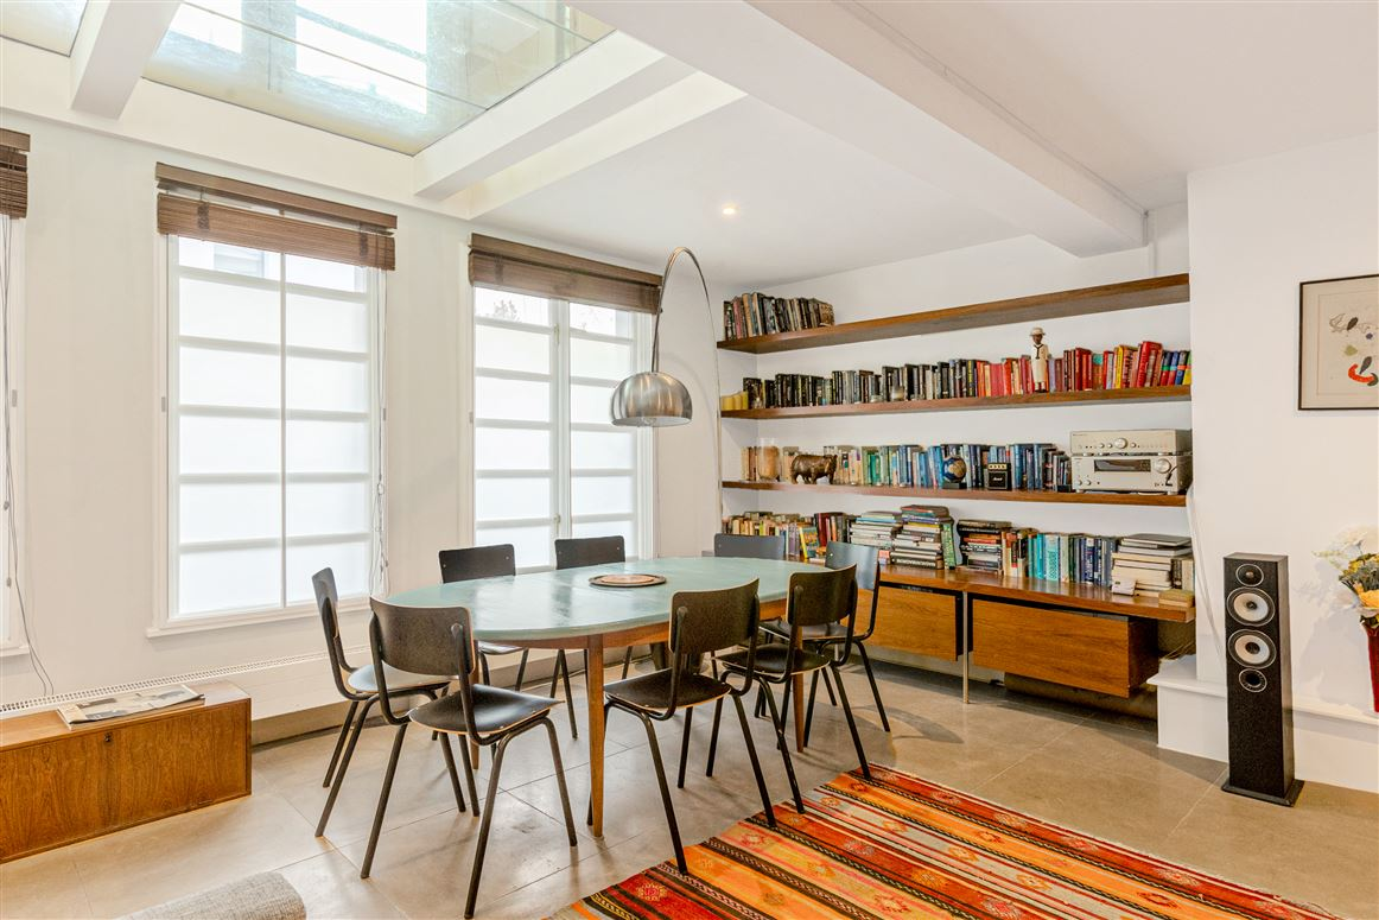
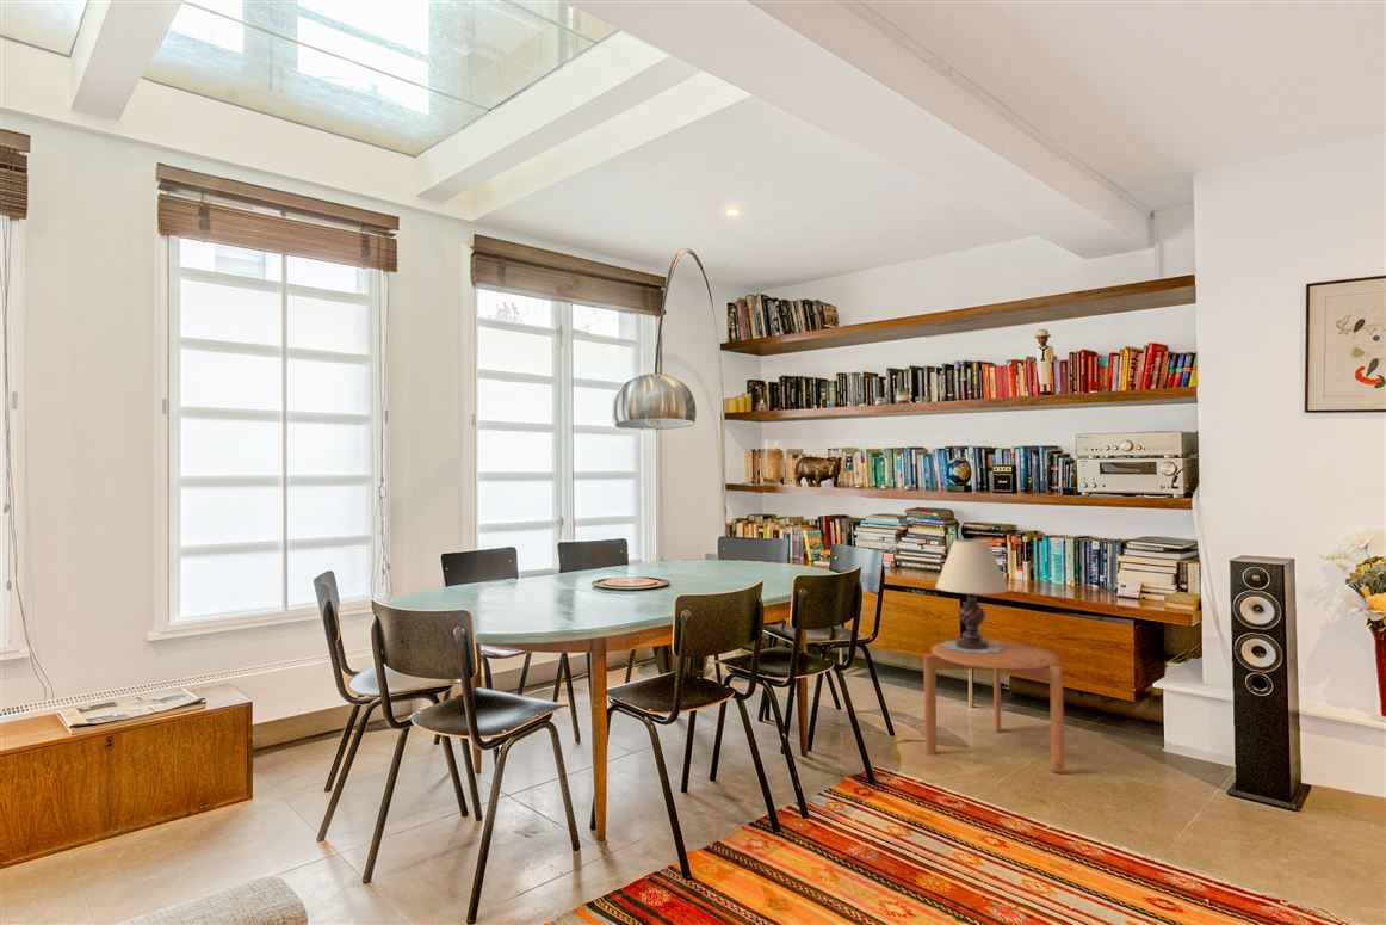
+ side table [923,639,1065,775]
+ table lamp [934,538,1010,653]
